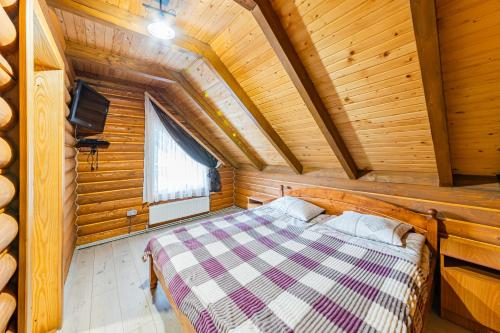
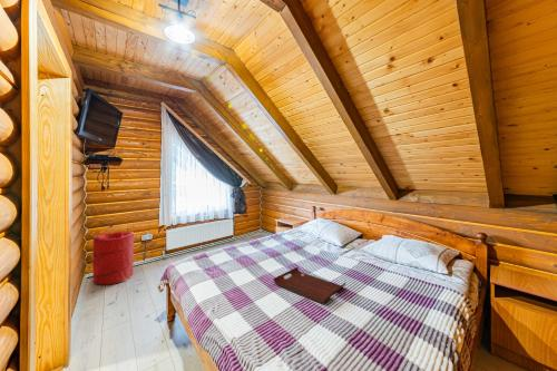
+ laundry hamper [91,231,136,286]
+ serving tray [273,266,346,304]
